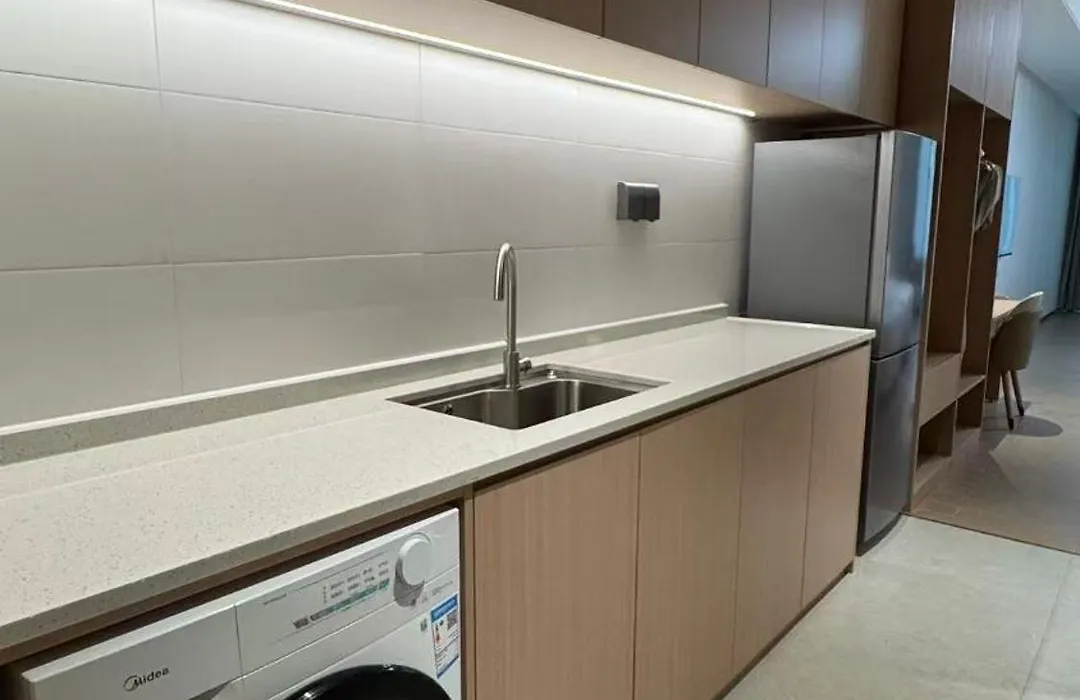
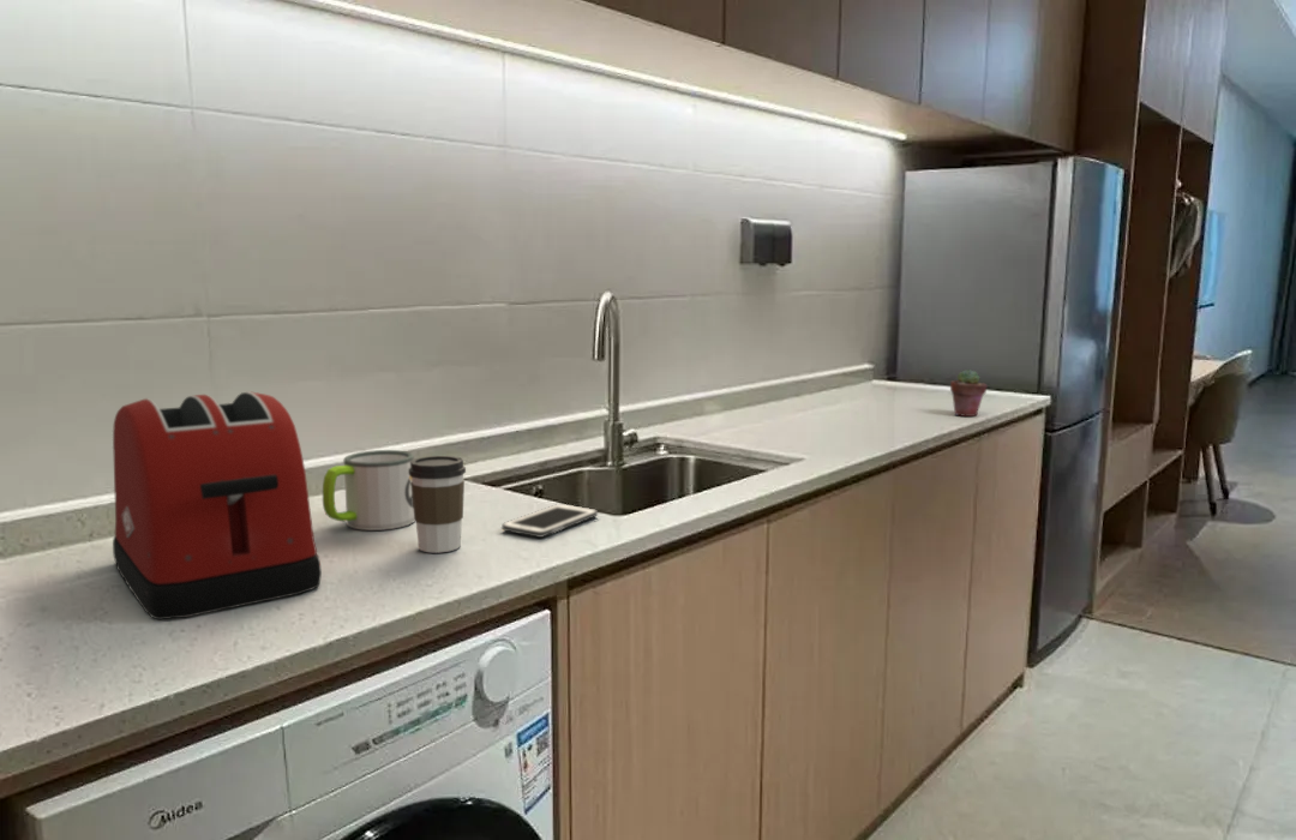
+ coffee cup [408,455,467,554]
+ mug [322,449,415,532]
+ potted succulent [949,368,989,418]
+ cell phone [500,503,599,539]
+ toaster [112,390,323,620]
